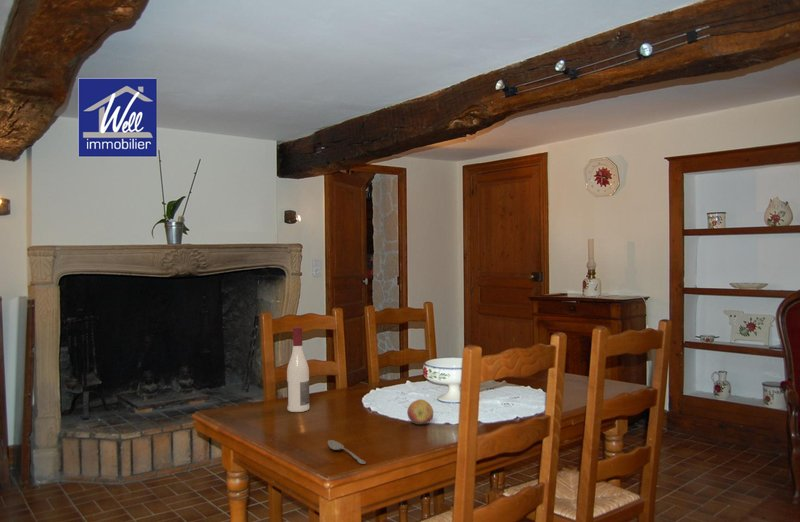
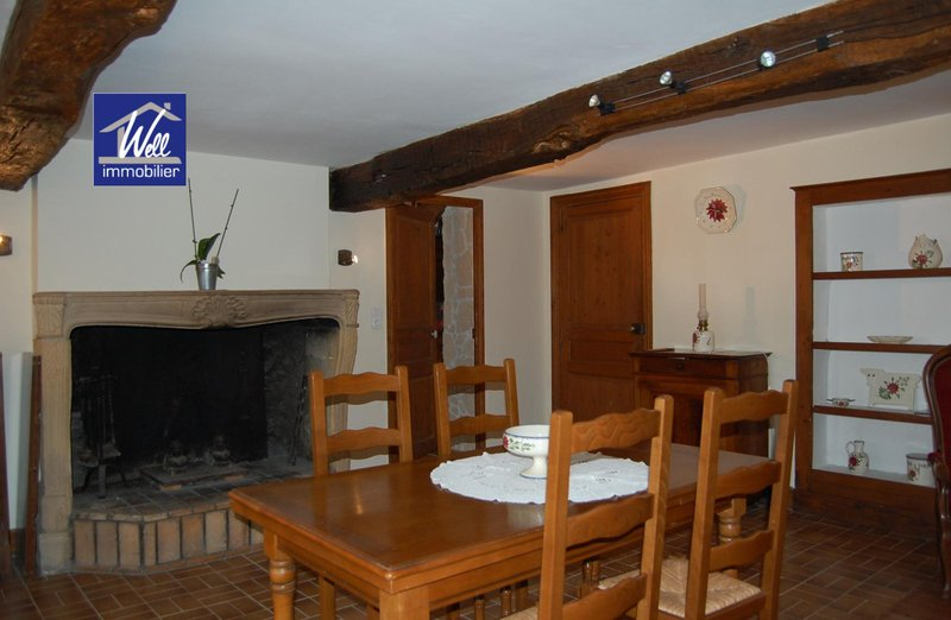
- alcohol [286,326,310,413]
- spoon [327,439,367,465]
- fruit [406,398,434,425]
